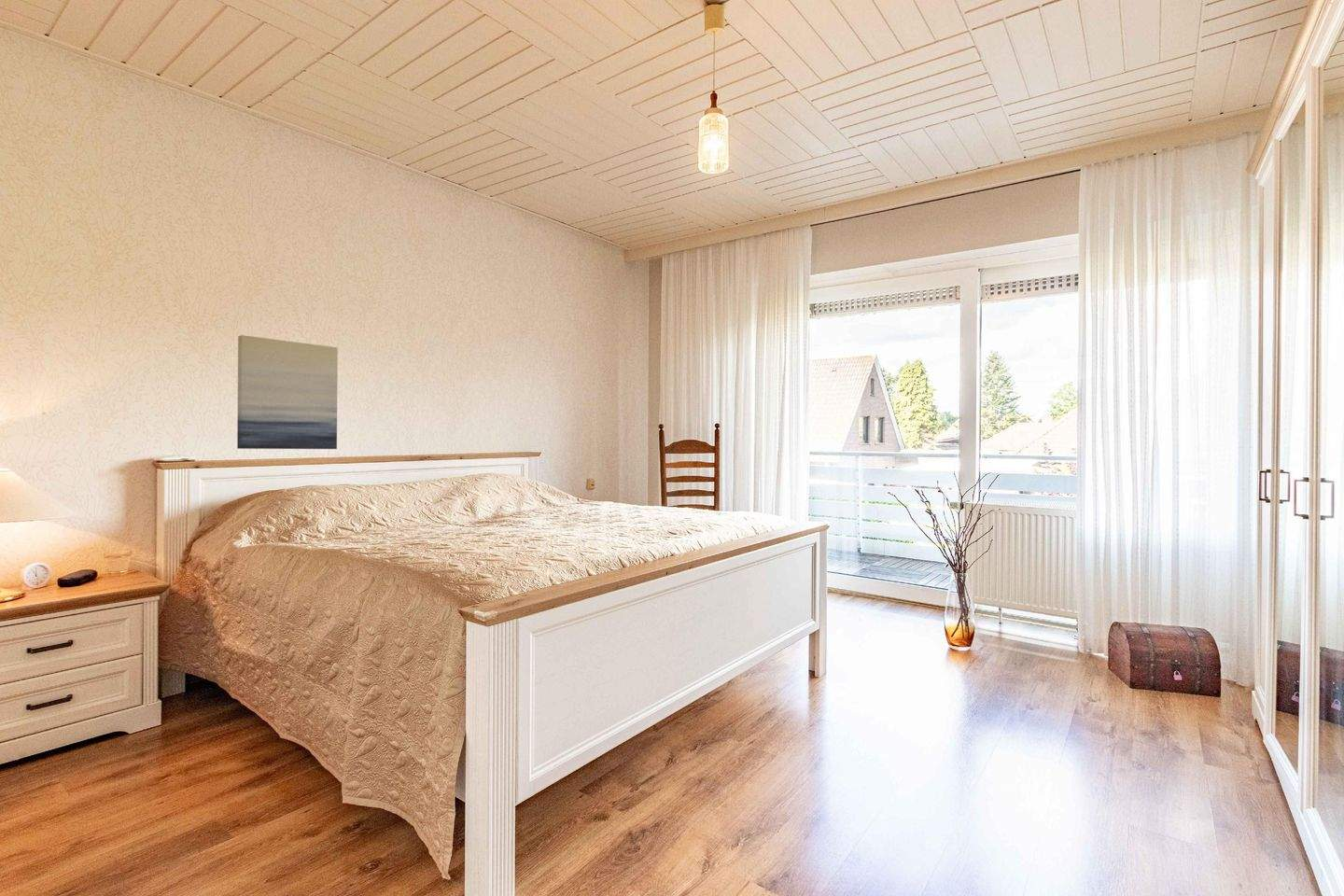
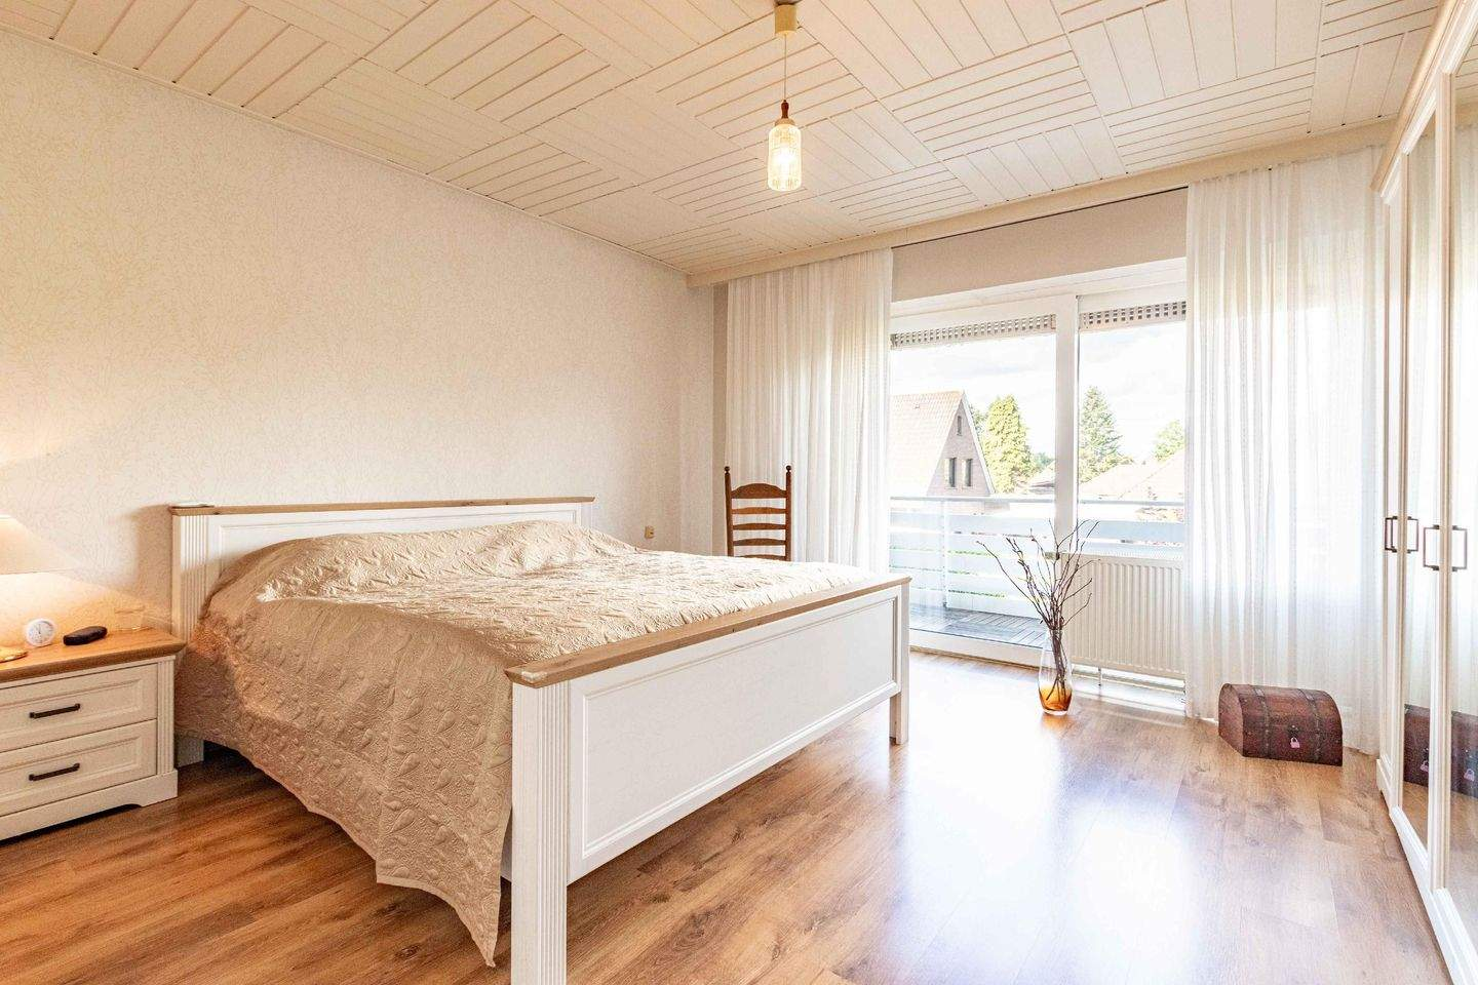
- wall art [236,334,339,450]
